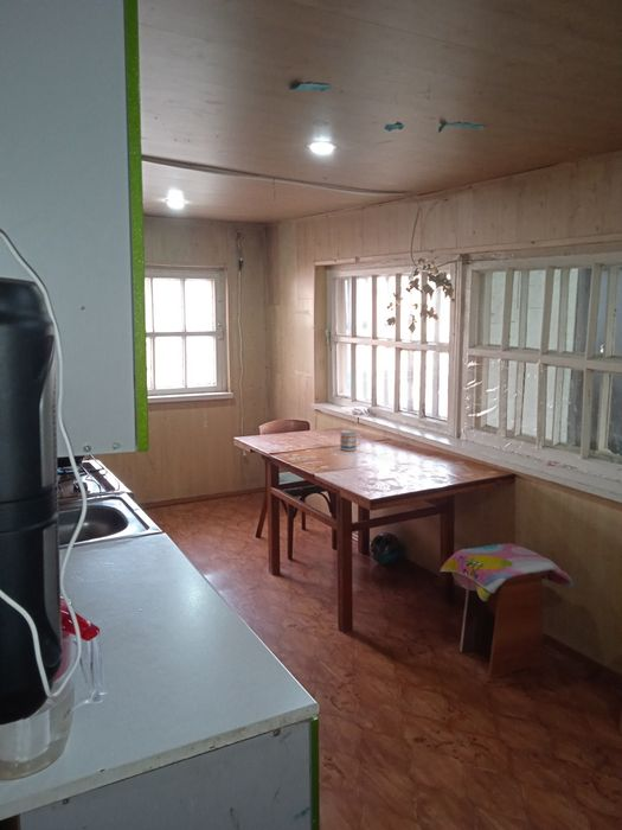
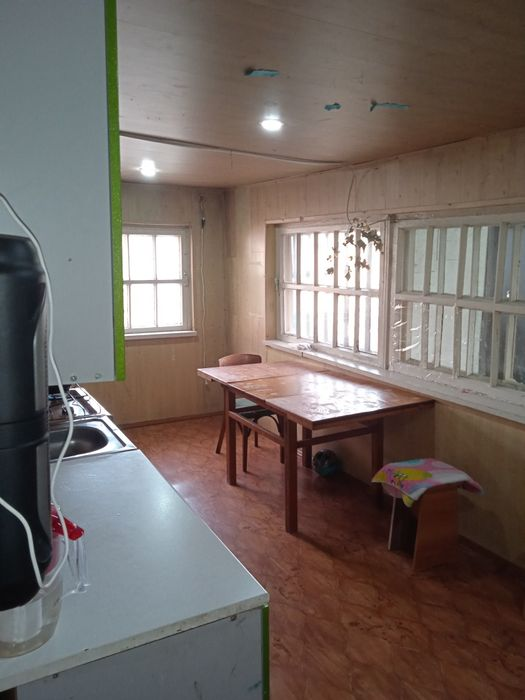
- mug [339,429,363,452]
